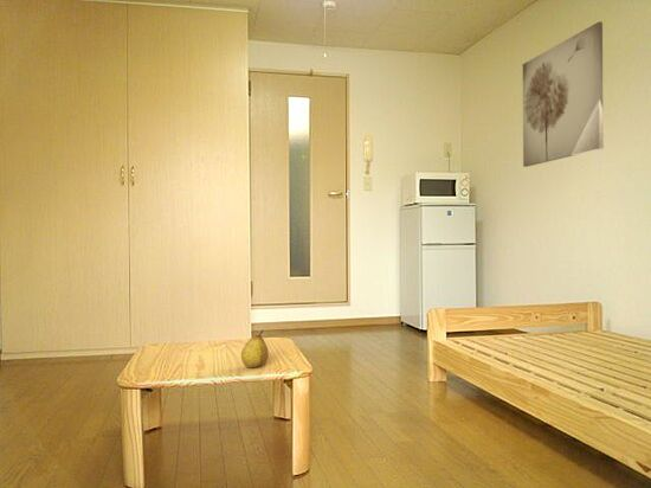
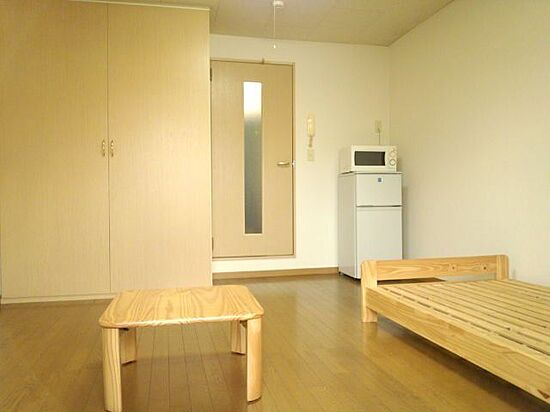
- wall art [522,20,605,168]
- fruit [240,329,270,368]
